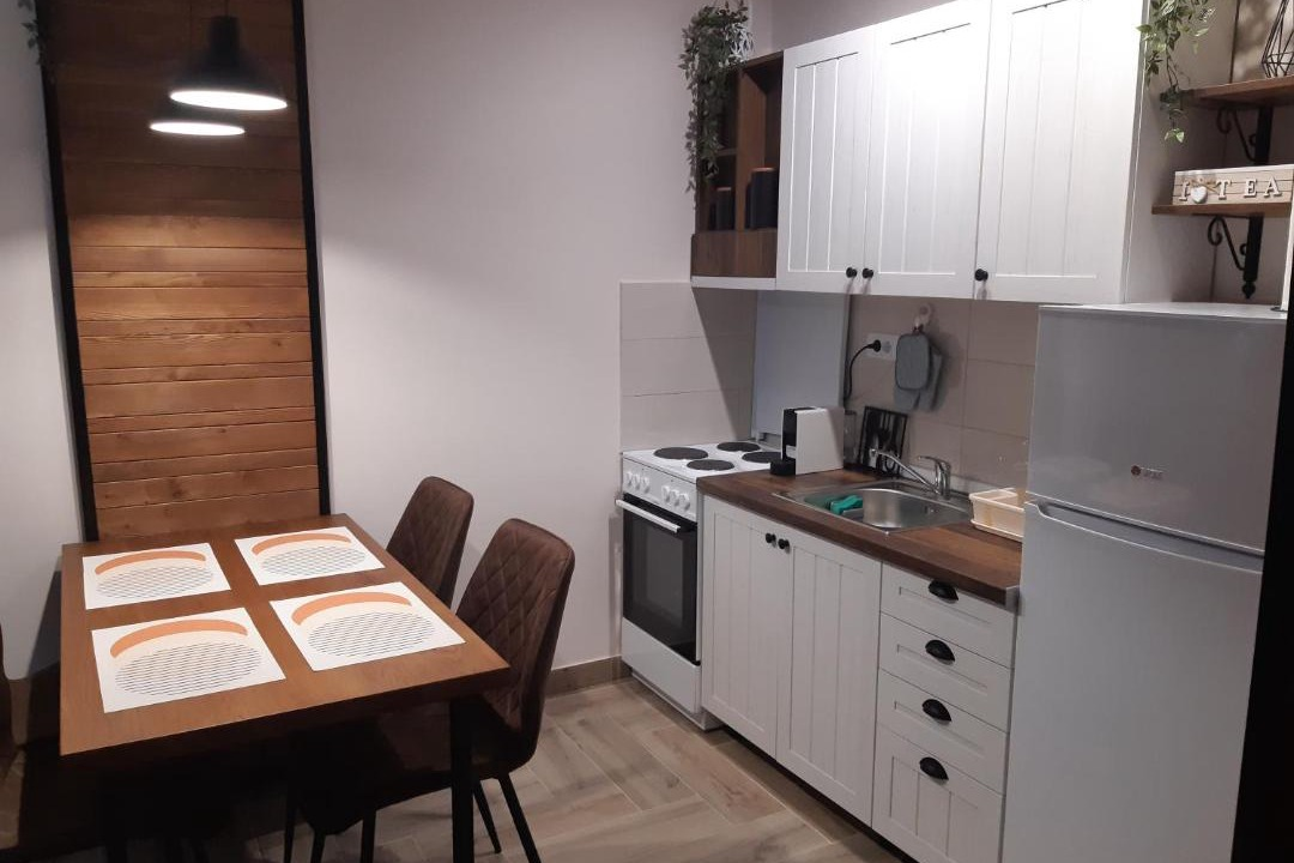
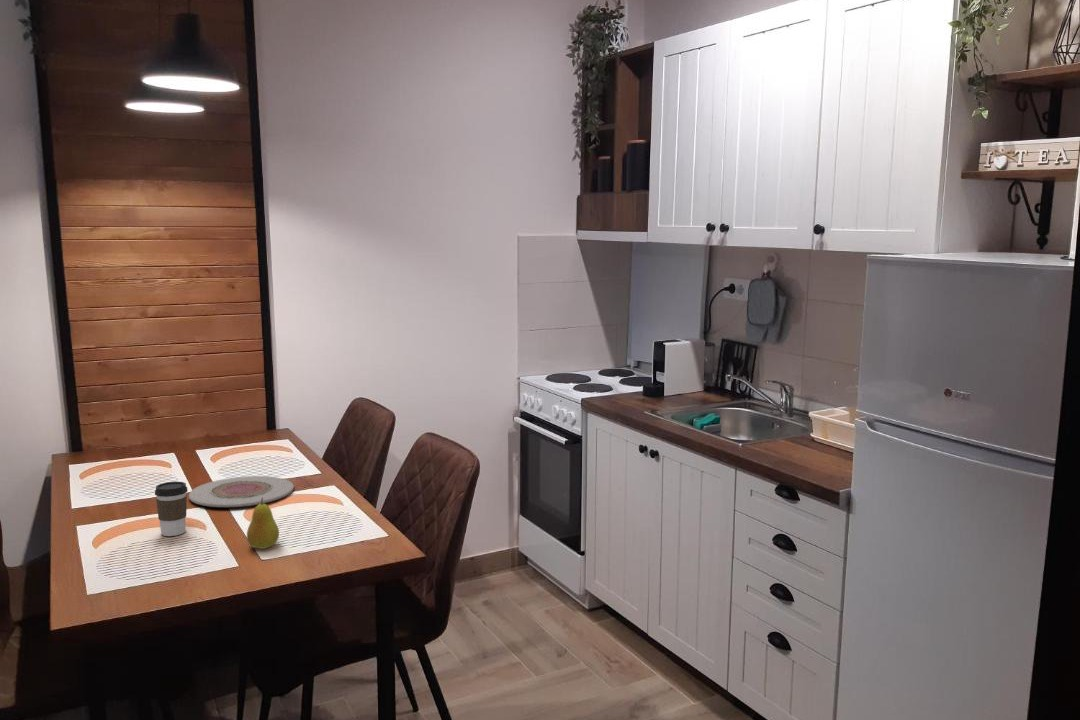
+ plate [188,475,295,508]
+ fruit [246,498,280,550]
+ coffee cup [154,481,188,537]
